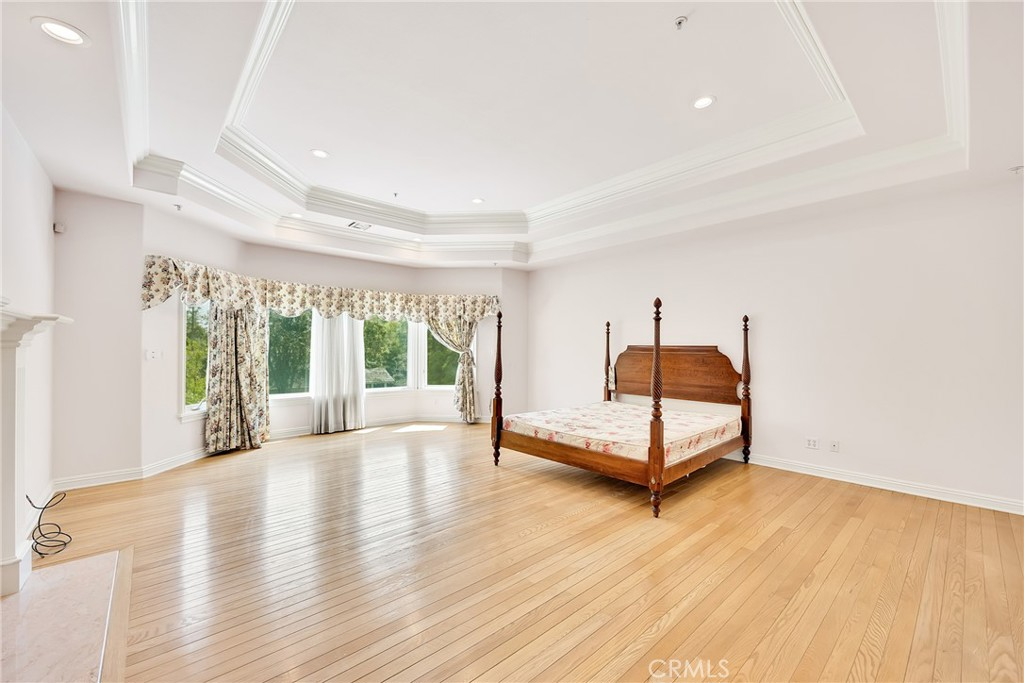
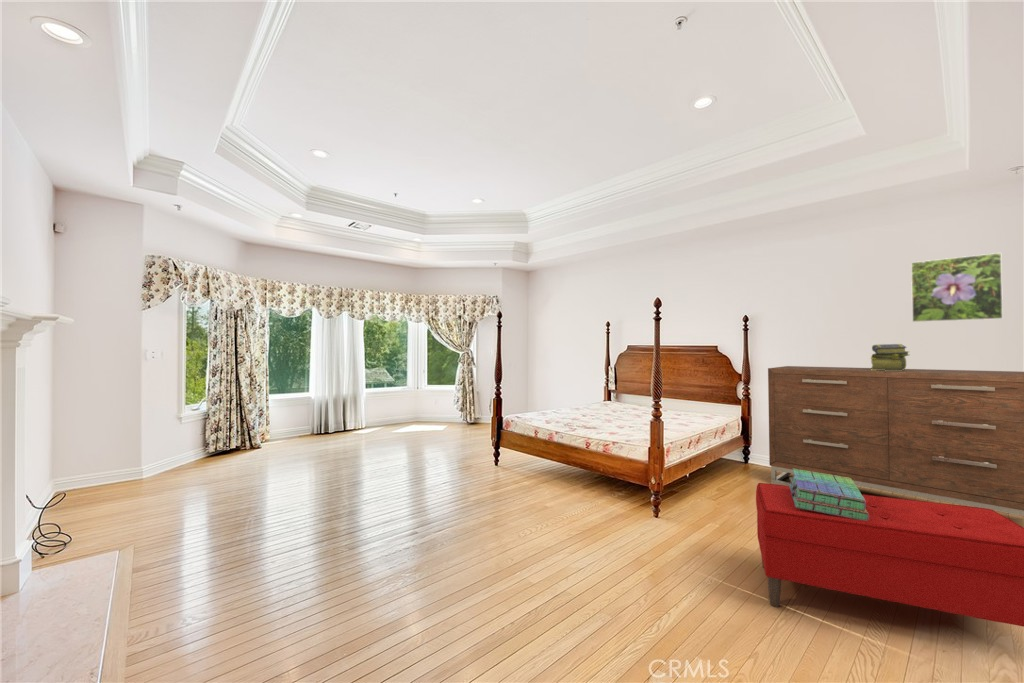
+ dresser [767,365,1024,517]
+ stack of books [870,343,911,371]
+ bench [755,482,1024,628]
+ stack of books [788,469,870,521]
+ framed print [910,252,1004,323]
